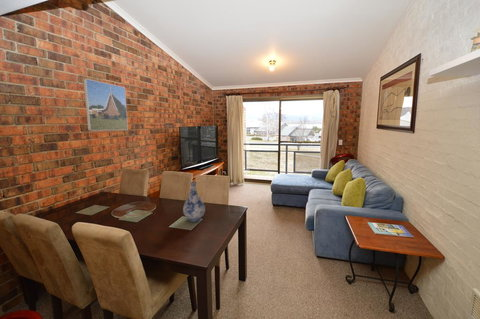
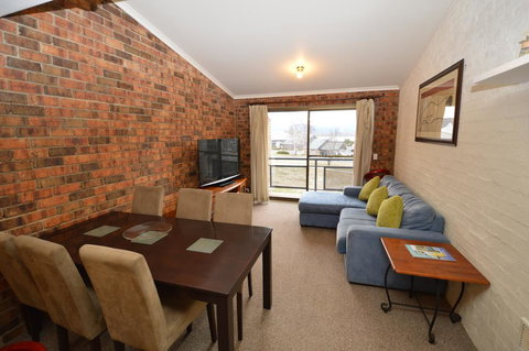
- vase [182,181,206,223]
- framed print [82,78,129,131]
